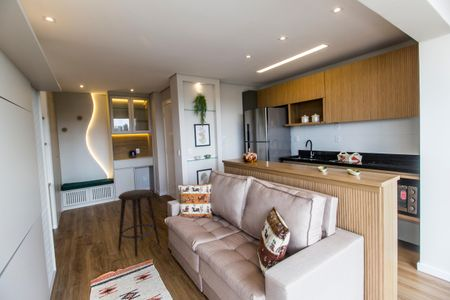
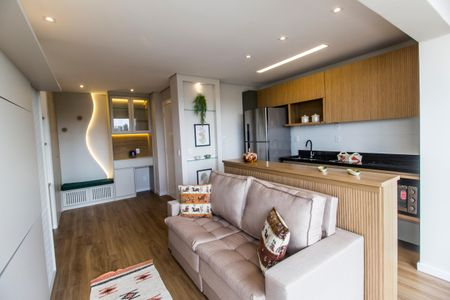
- stool [117,188,161,258]
